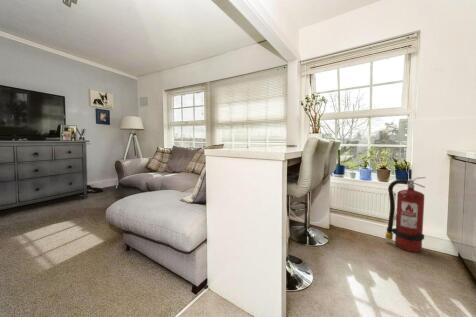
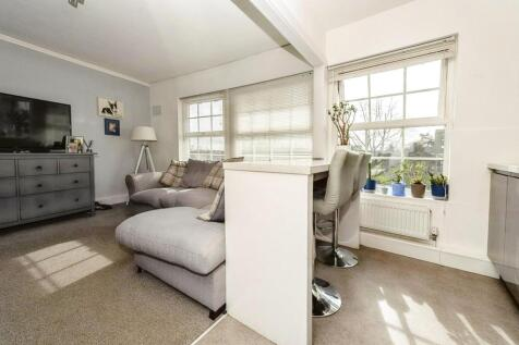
- fire extinguisher [384,176,426,253]
